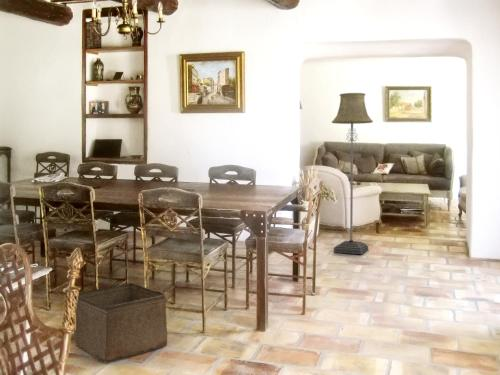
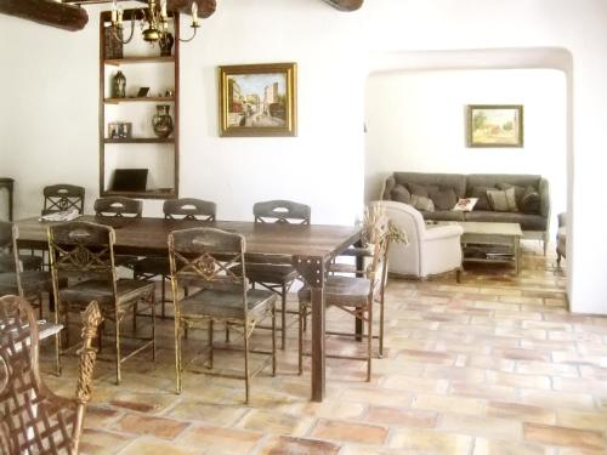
- floor lamp [331,92,374,255]
- storage bin [73,282,168,363]
